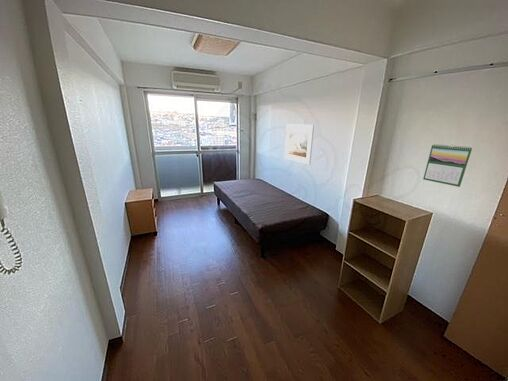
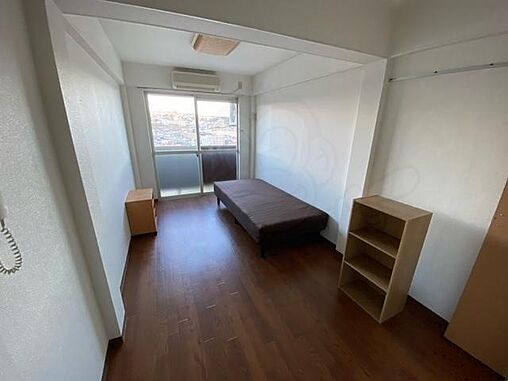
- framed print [284,124,315,165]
- calendar [422,143,473,188]
